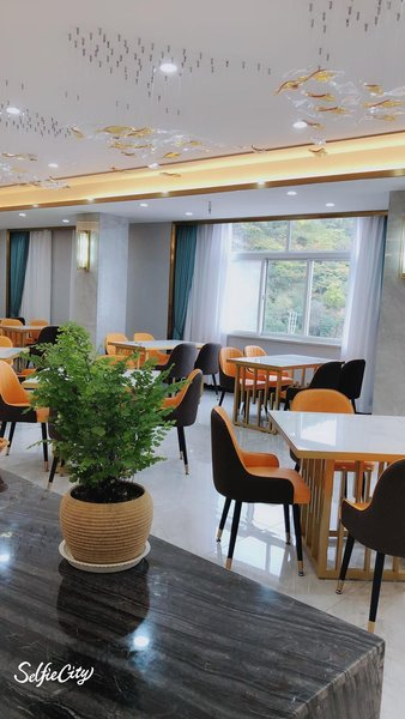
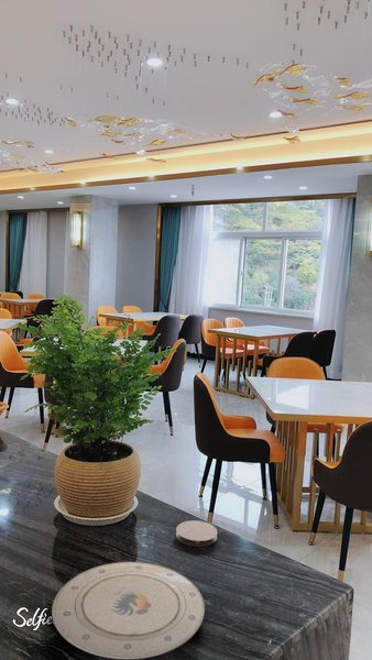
+ coaster [175,519,219,548]
+ plate [51,561,206,660]
